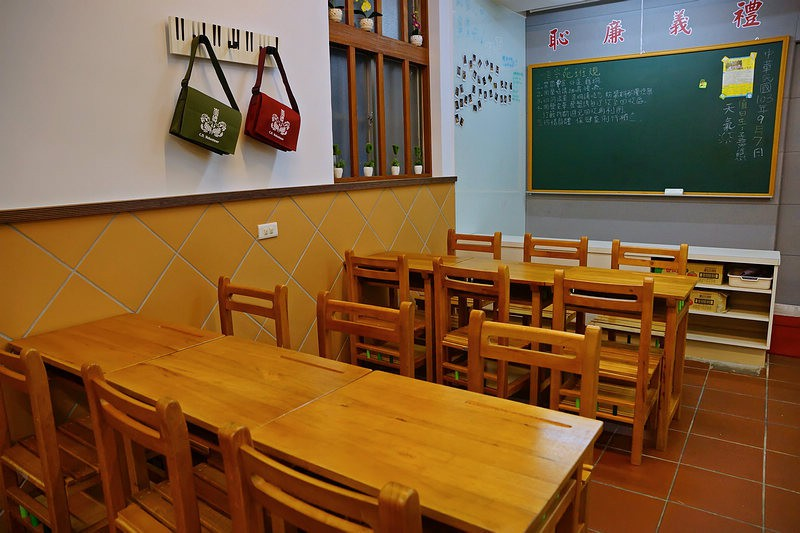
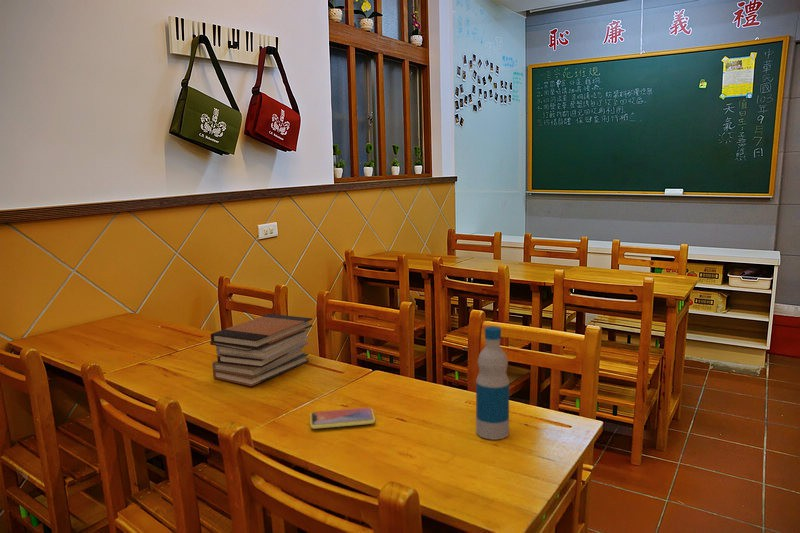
+ bottle [475,325,510,441]
+ smartphone [309,407,376,430]
+ book stack [209,313,314,387]
